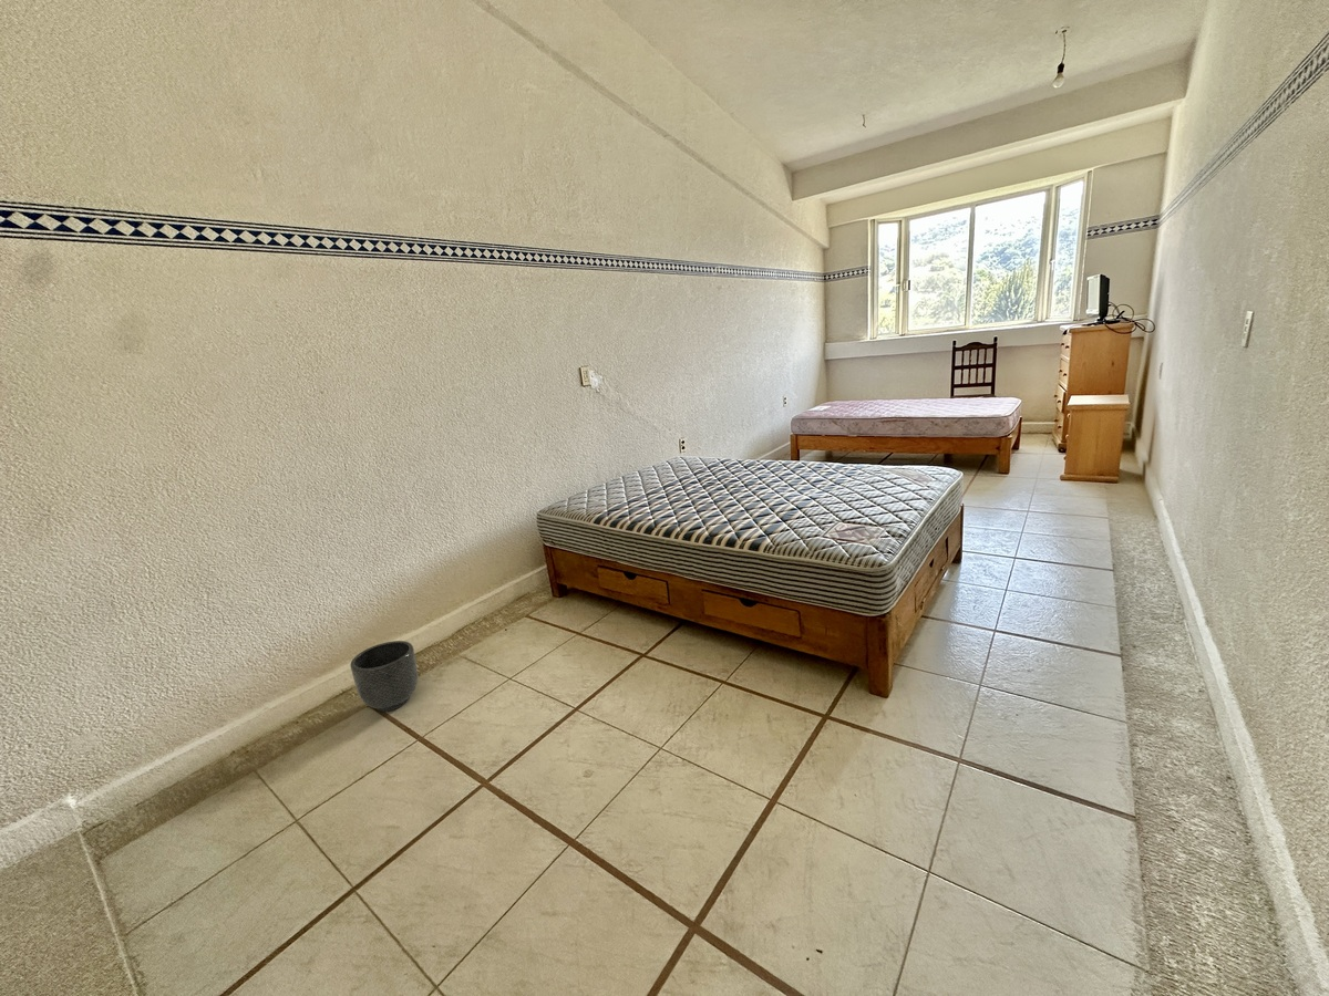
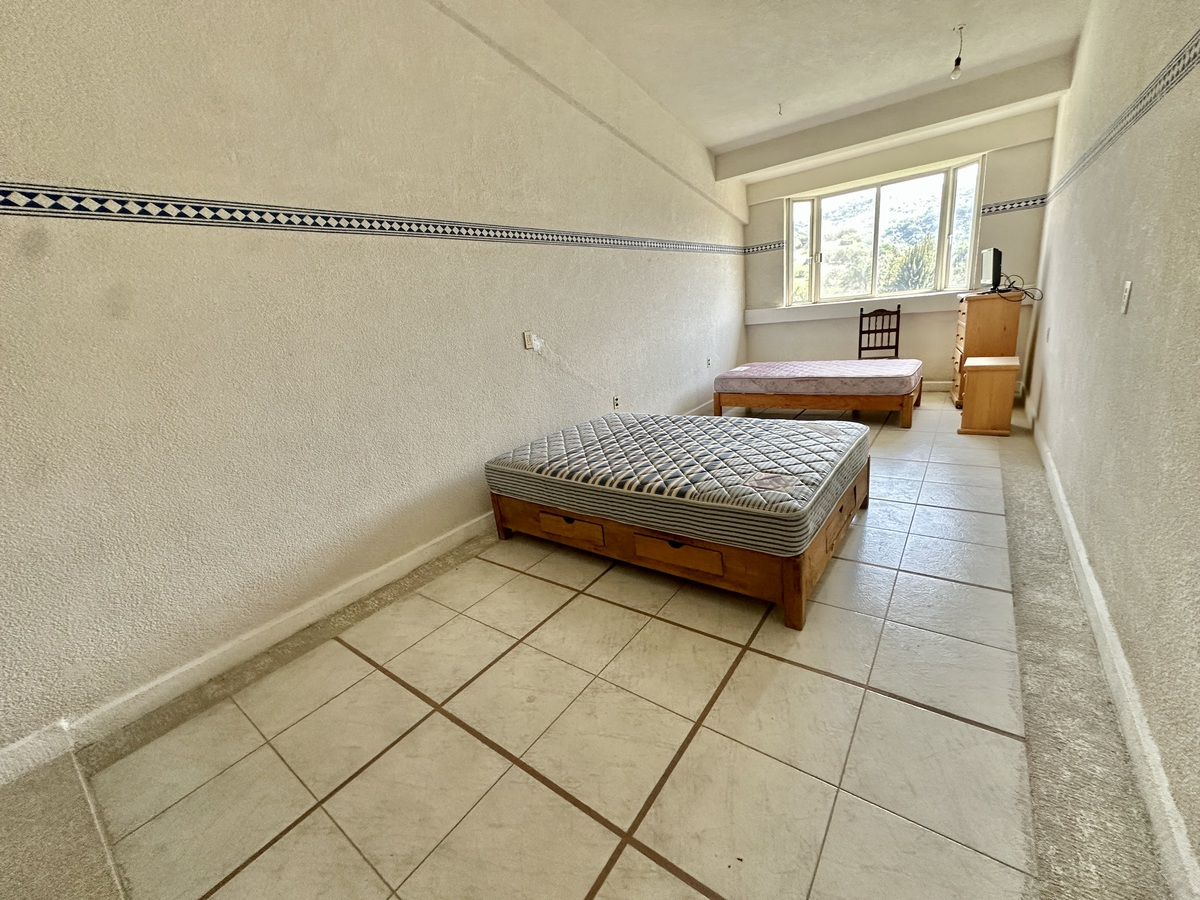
- planter [349,640,419,713]
